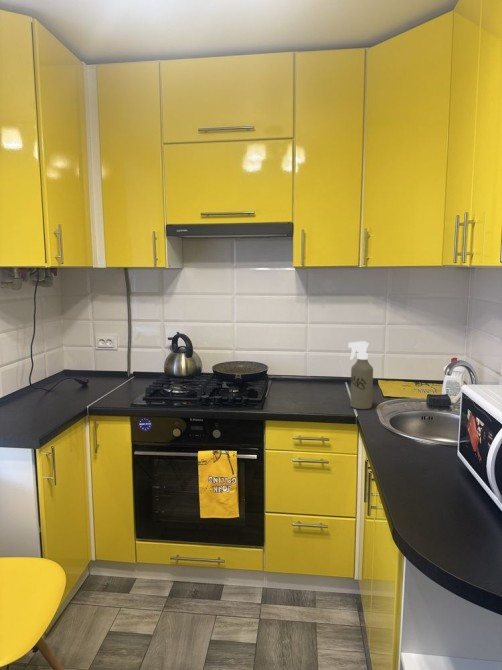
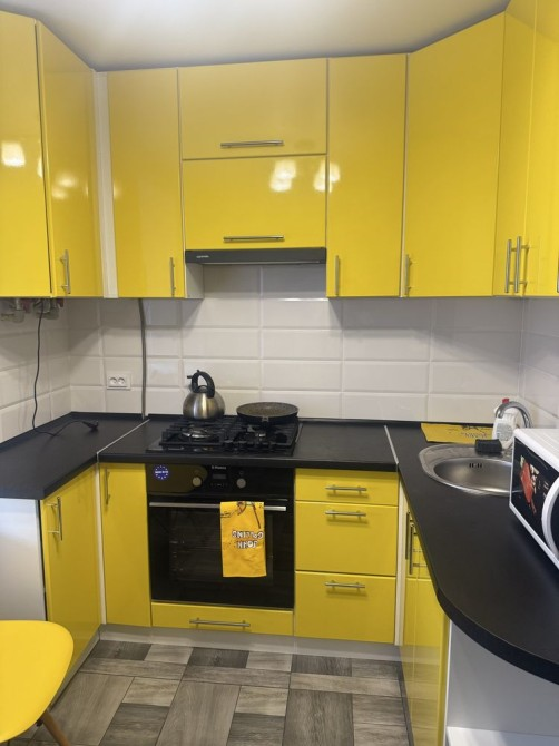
- spray bottle [347,340,374,410]
